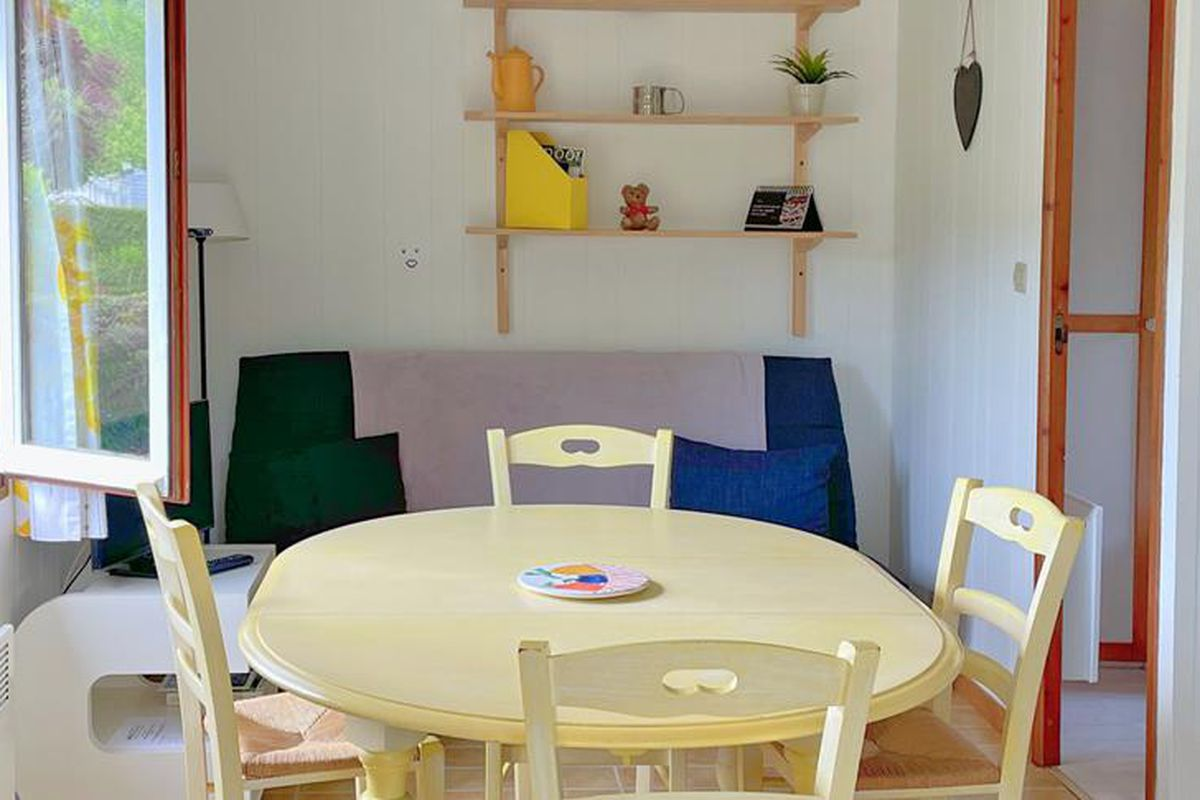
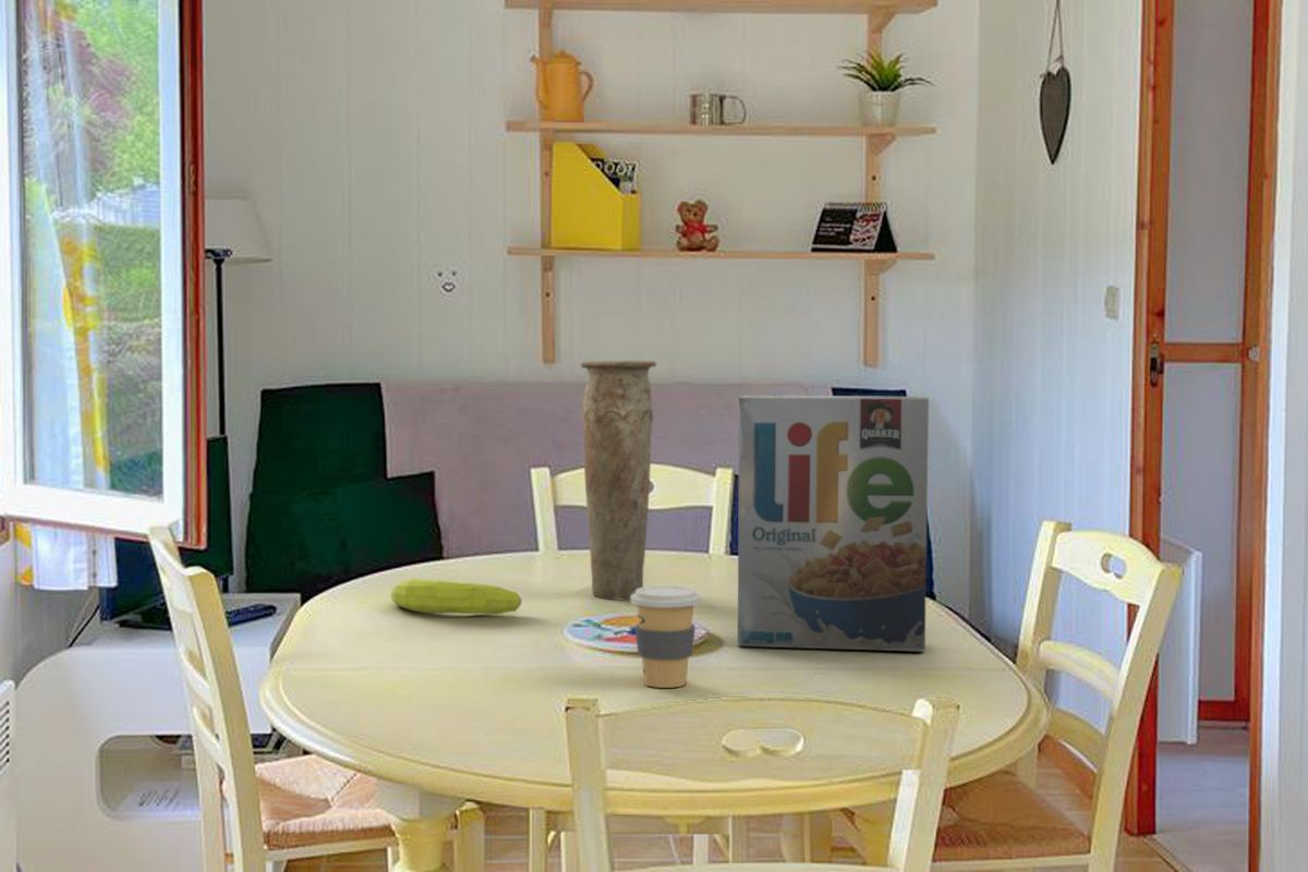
+ fruit [390,578,522,615]
+ coffee cup [630,584,702,689]
+ cereal box [737,395,930,652]
+ vase [580,360,657,601]
